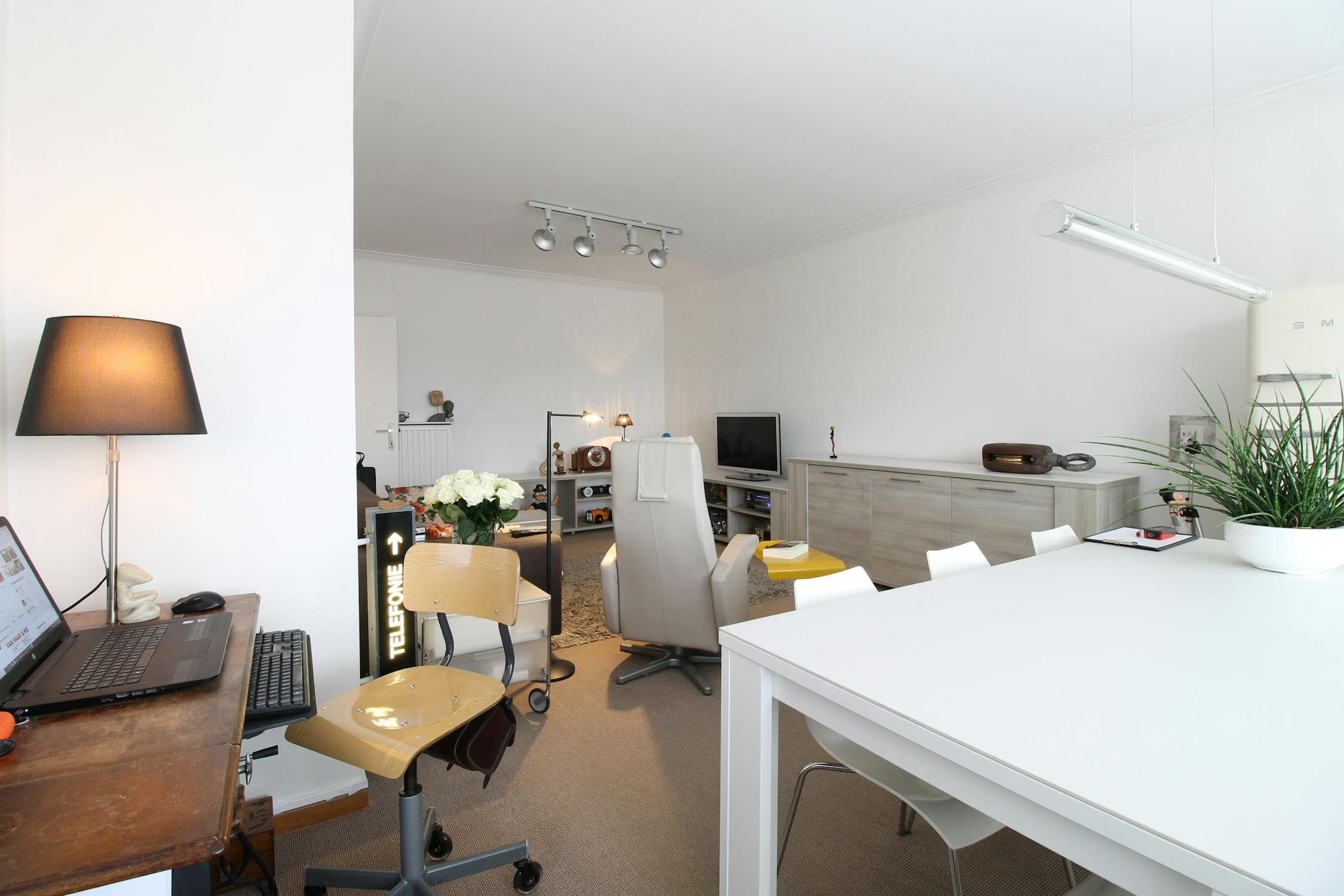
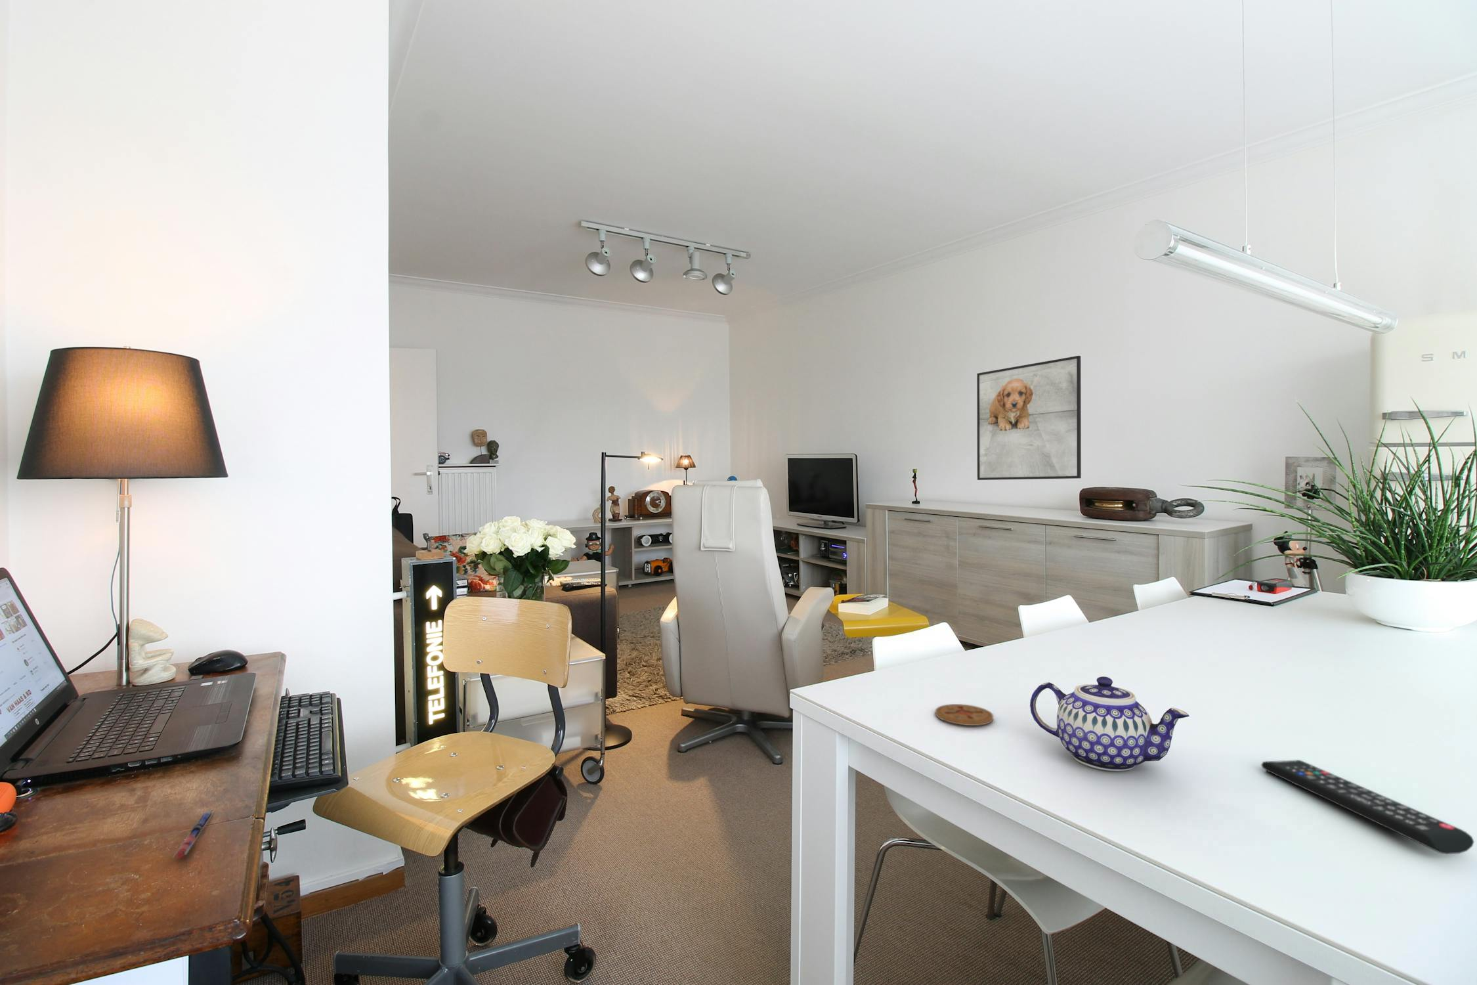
+ pen [173,810,214,859]
+ coaster [935,704,993,727]
+ teapot [1030,676,1190,772]
+ remote control [1261,760,1475,855]
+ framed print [976,355,1081,480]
